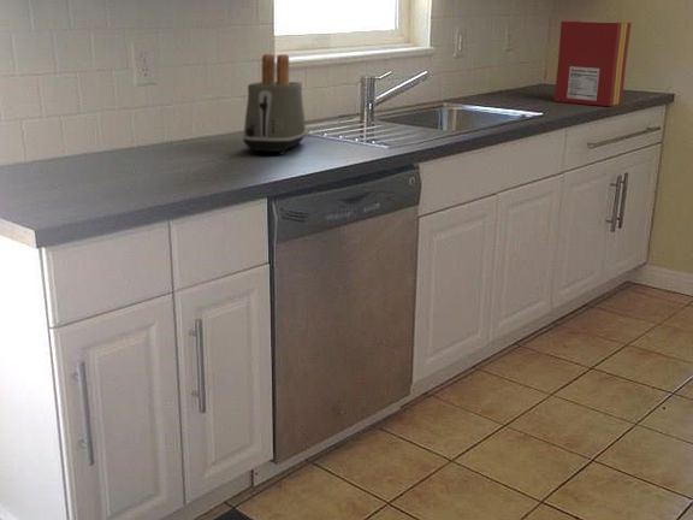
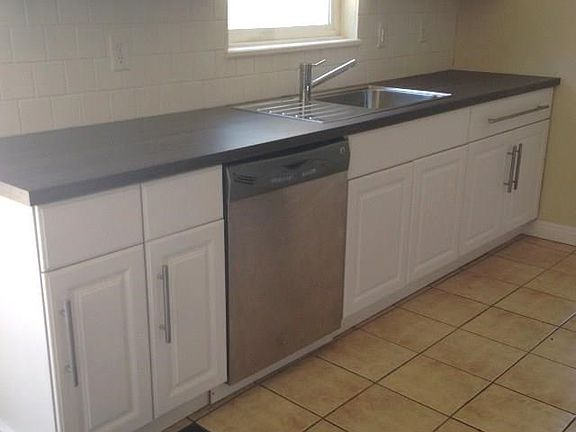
- cereal box [553,19,632,107]
- toaster [242,53,308,156]
